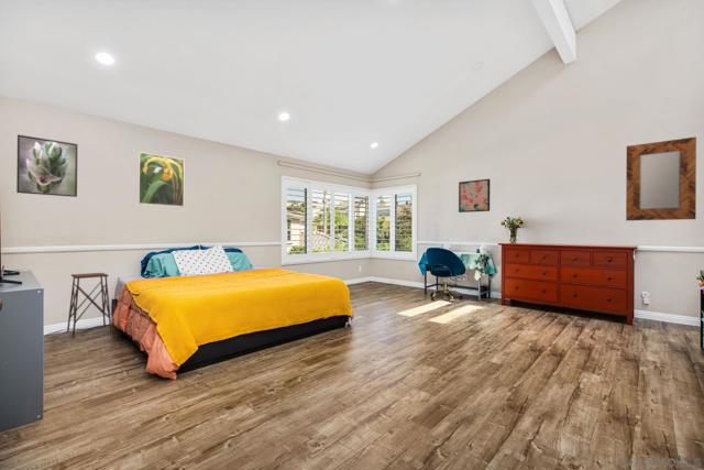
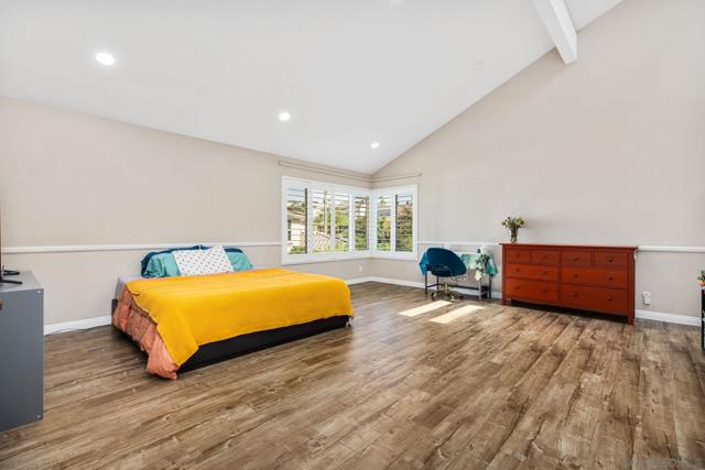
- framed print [138,151,185,208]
- wall art [458,178,491,214]
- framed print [15,133,79,198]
- home mirror [625,135,697,221]
- side table [66,272,113,339]
